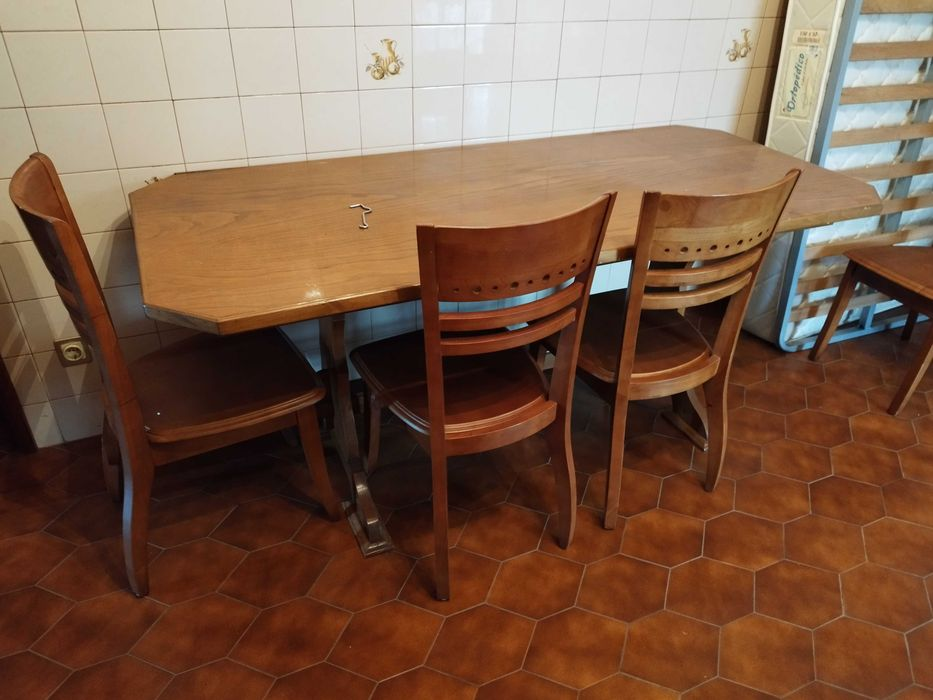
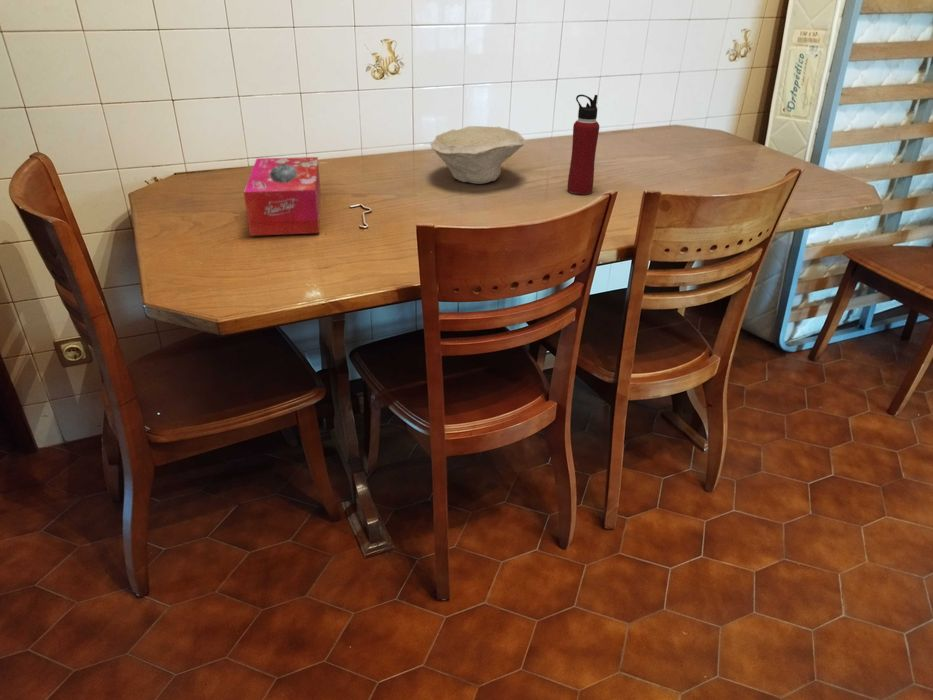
+ bowl [429,125,527,185]
+ water bottle [567,94,600,195]
+ tissue box [243,156,322,237]
